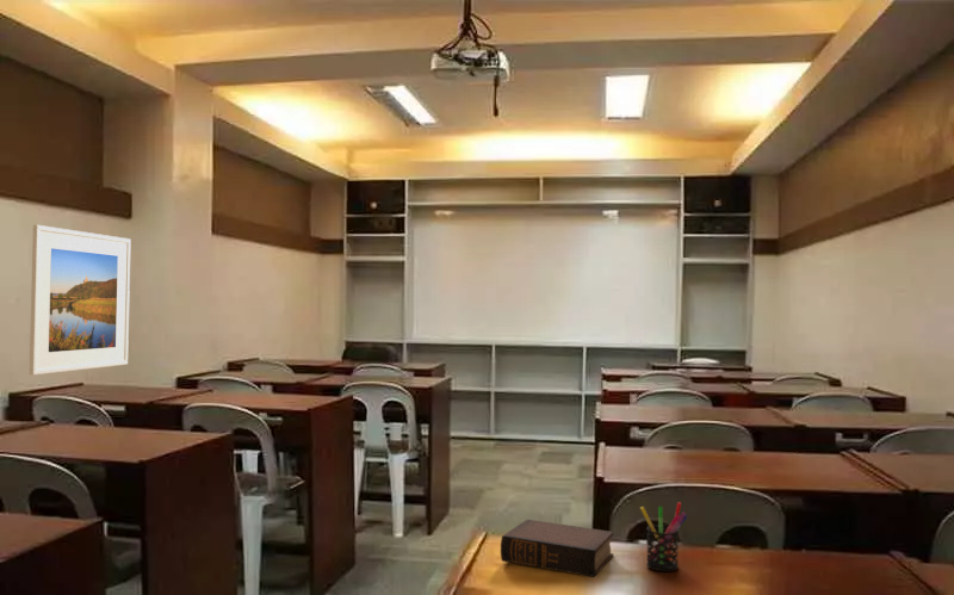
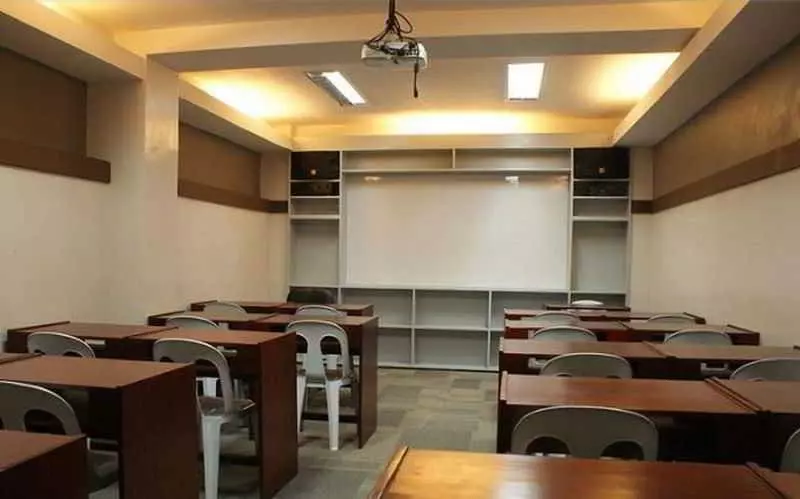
- pen holder [639,501,689,572]
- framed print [29,224,132,376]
- book [500,519,615,578]
